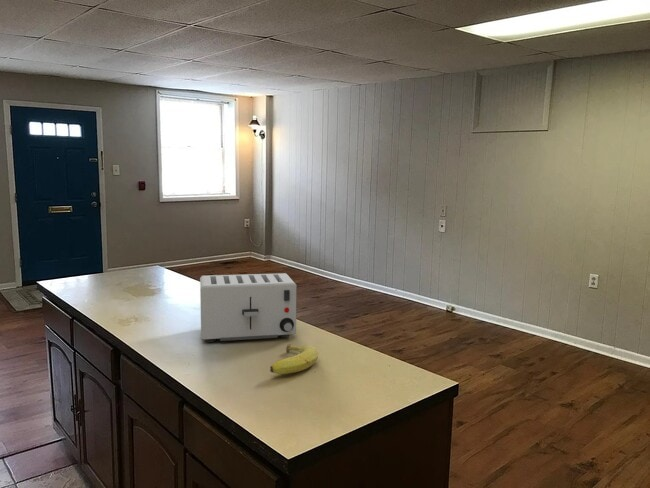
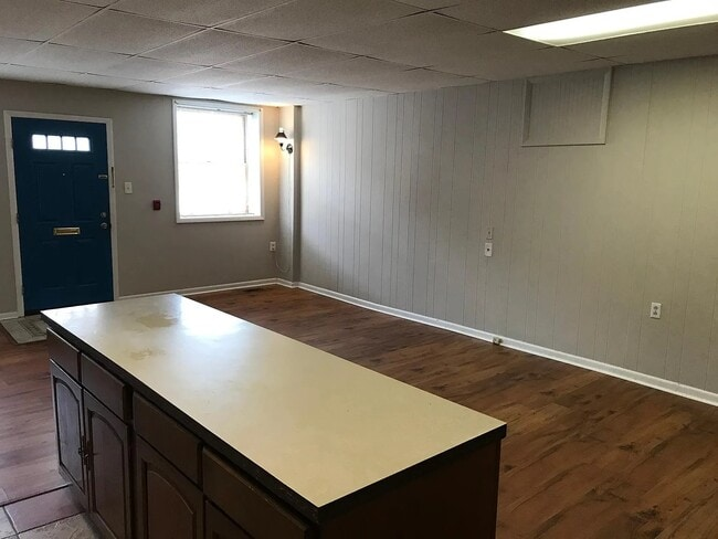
- fruit [269,343,319,375]
- toaster [199,272,298,343]
